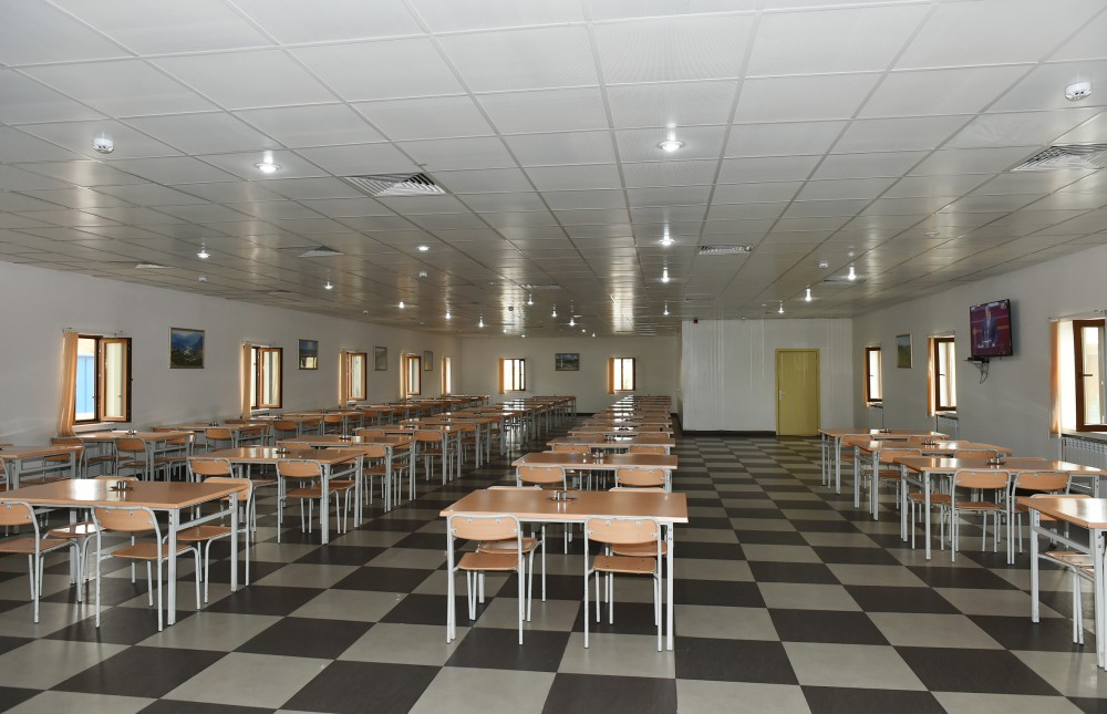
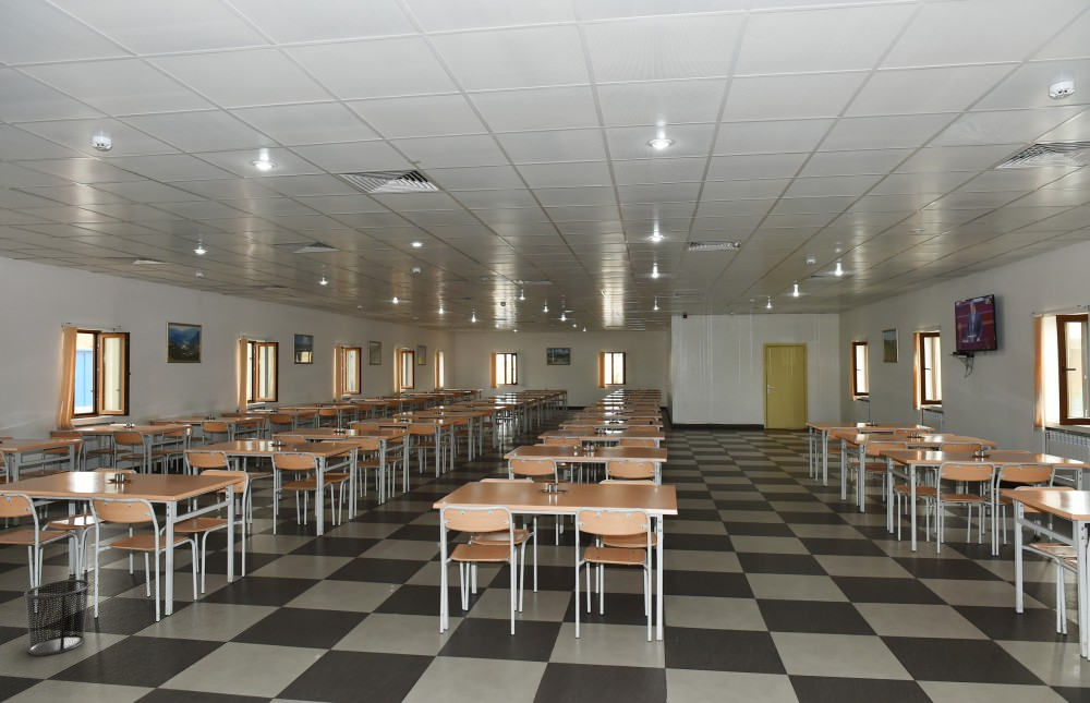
+ waste bin [23,579,92,656]
